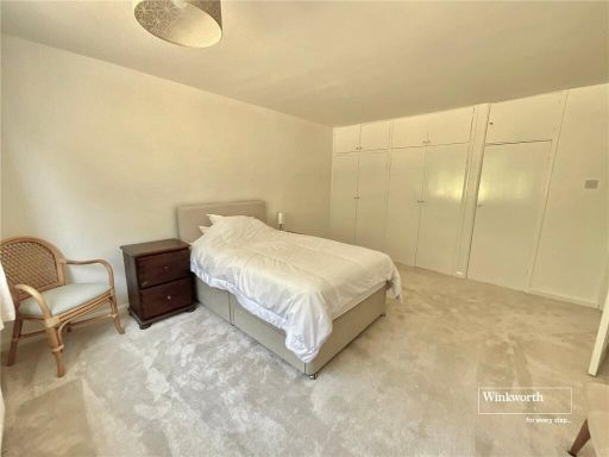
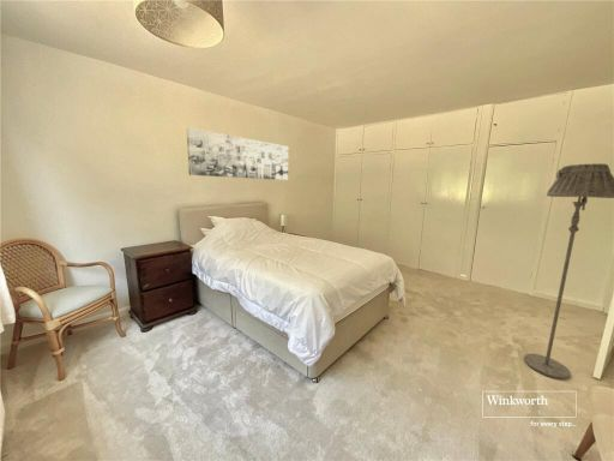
+ floor lamp [523,162,614,381]
+ wall art [186,126,289,181]
